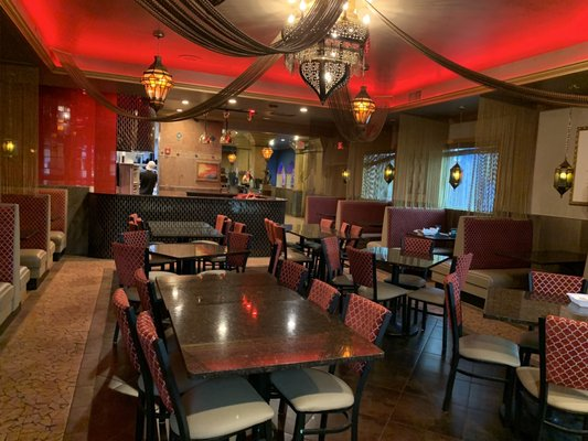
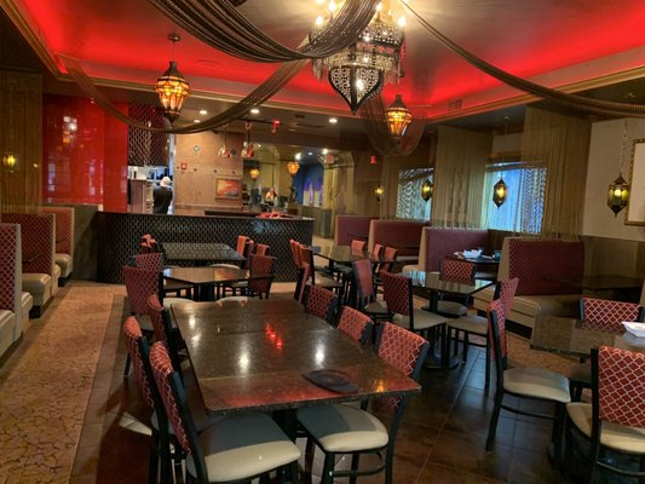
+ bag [301,352,361,394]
